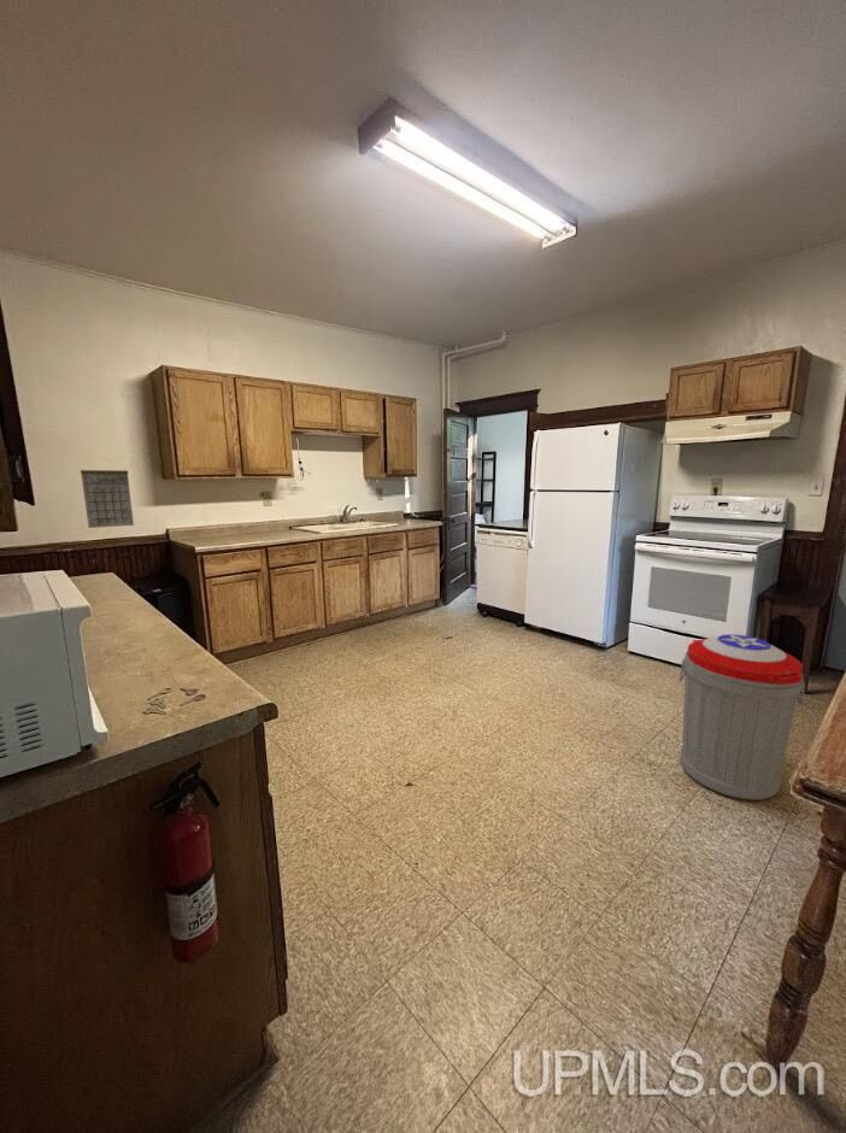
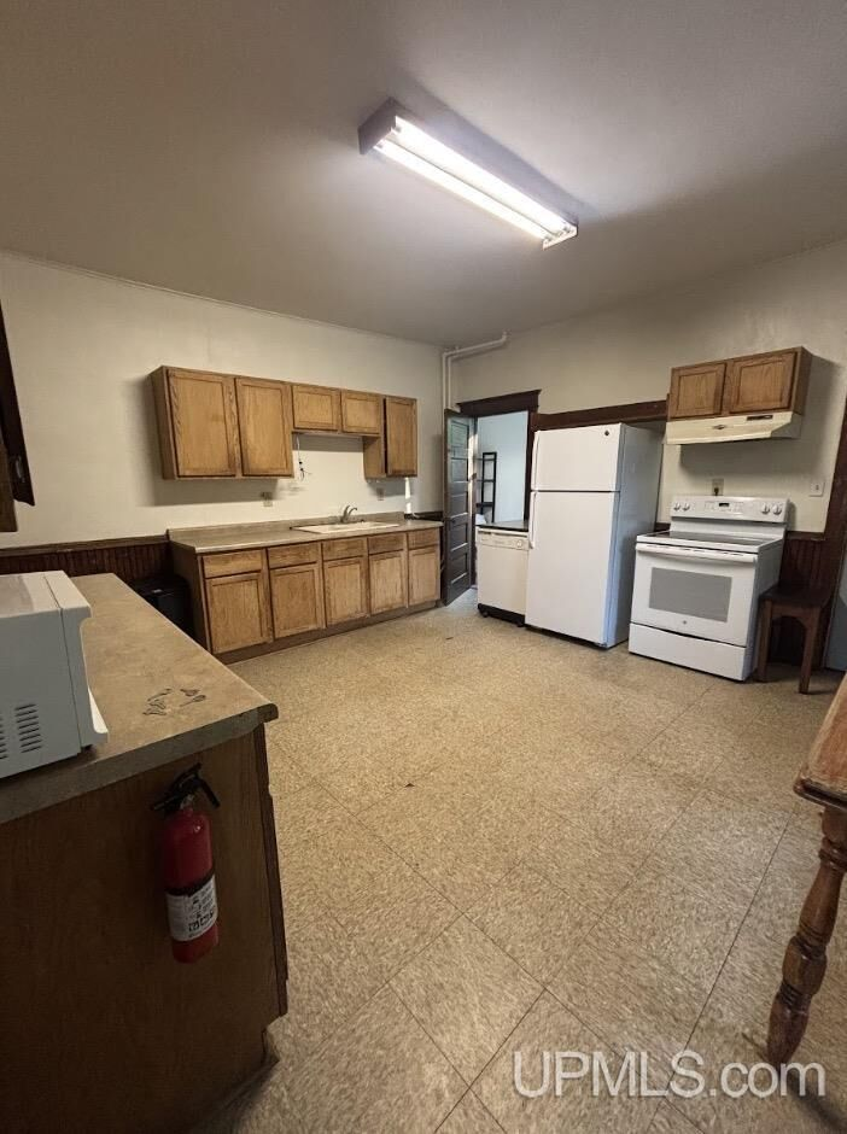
- calendar [80,456,135,529]
- trash can [678,633,806,802]
